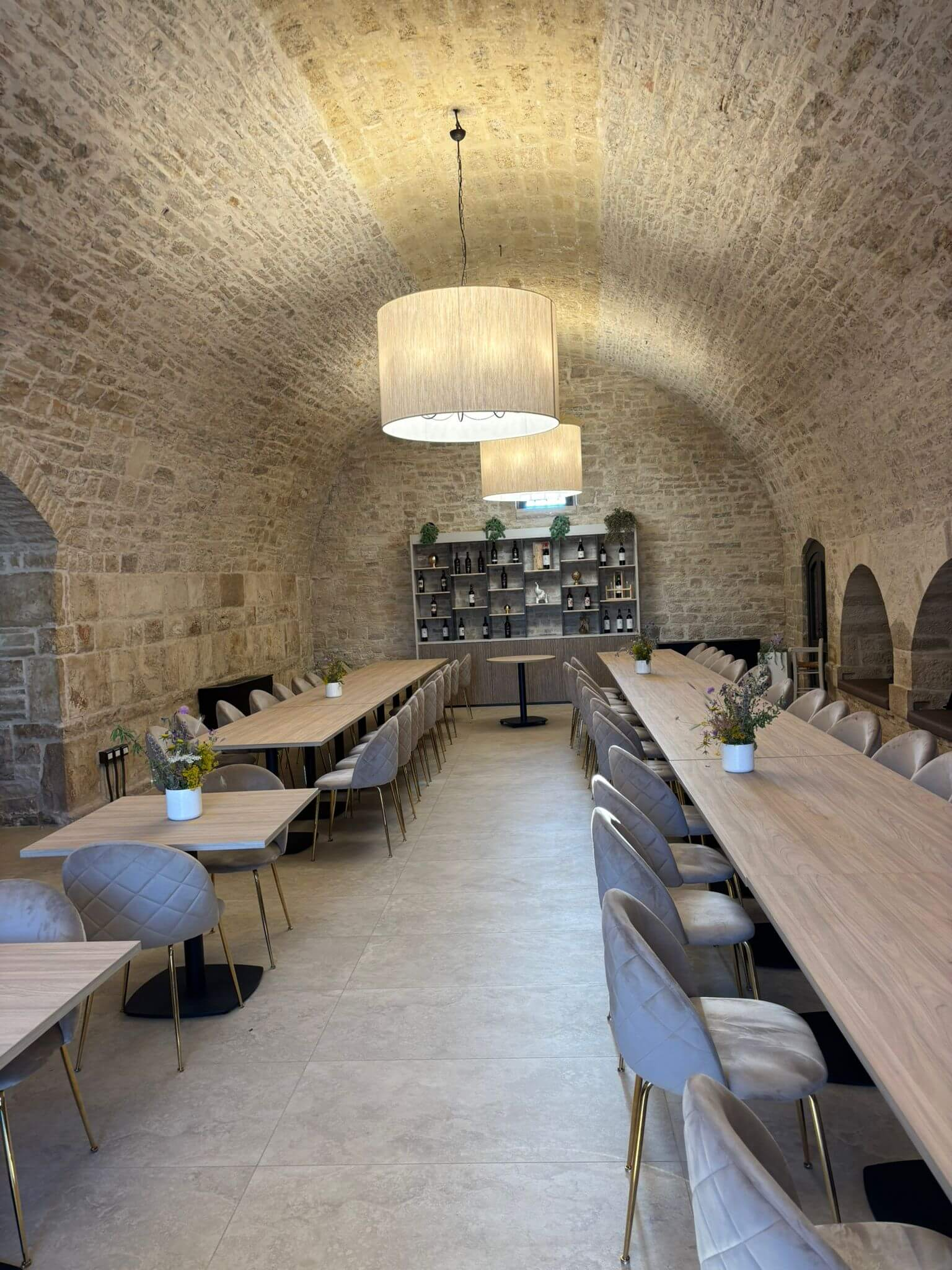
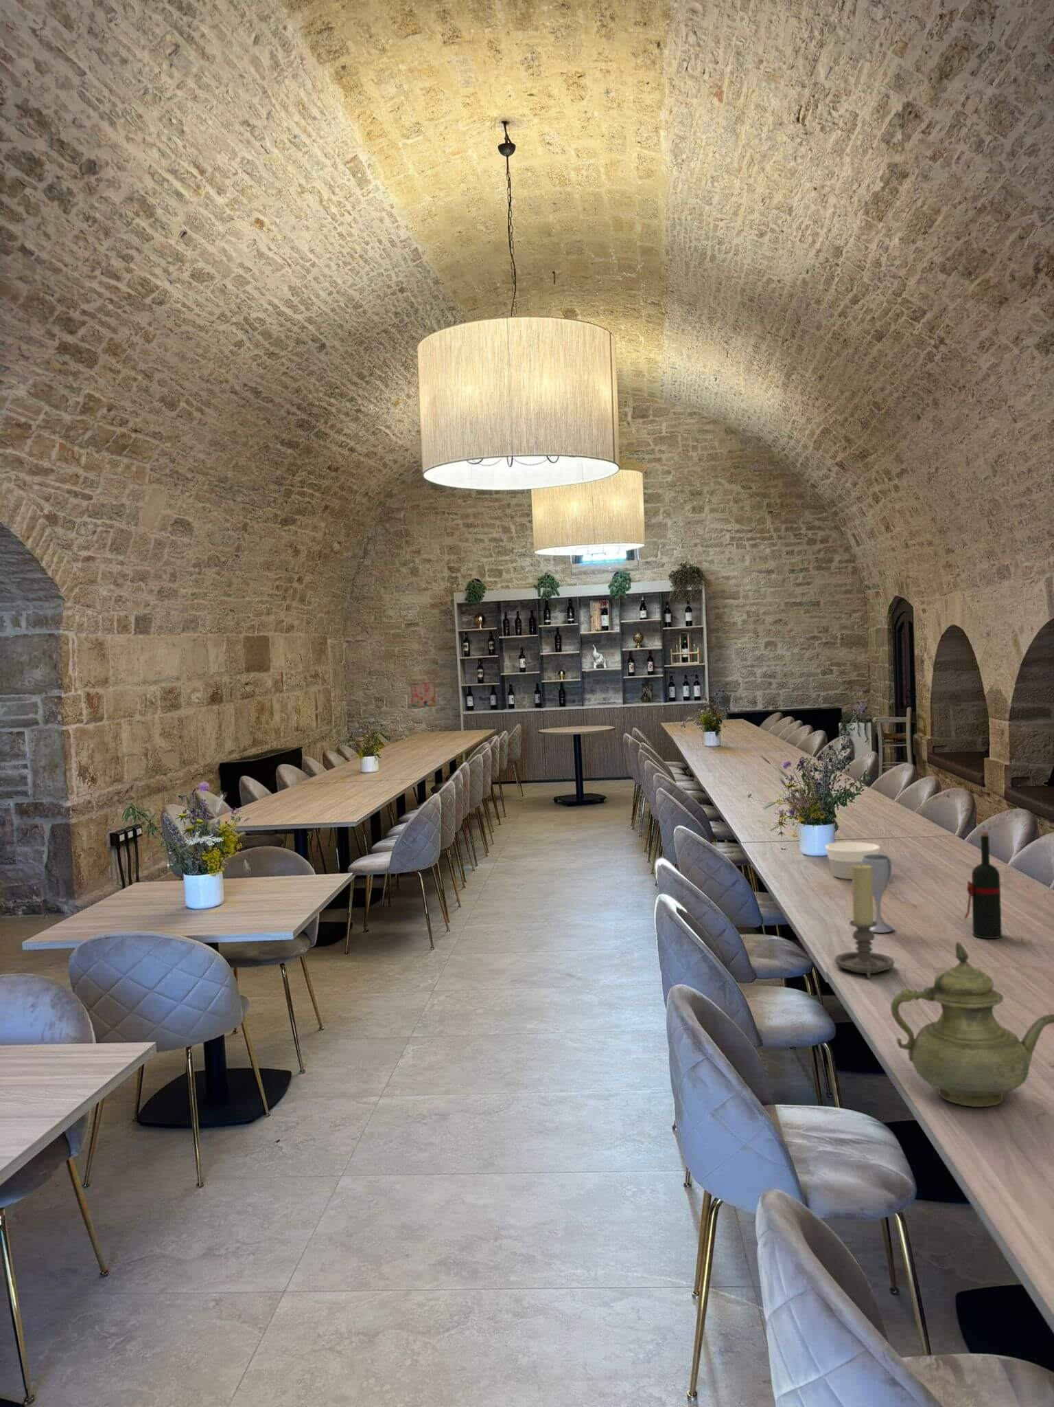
+ candle holder [834,864,895,979]
+ teapot [890,942,1054,1108]
+ wall art [411,681,437,708]
+ bowl [825,842,881,880]
+ cup [861,854,895,934]
+ wine bottle [963,831,1003,939]
